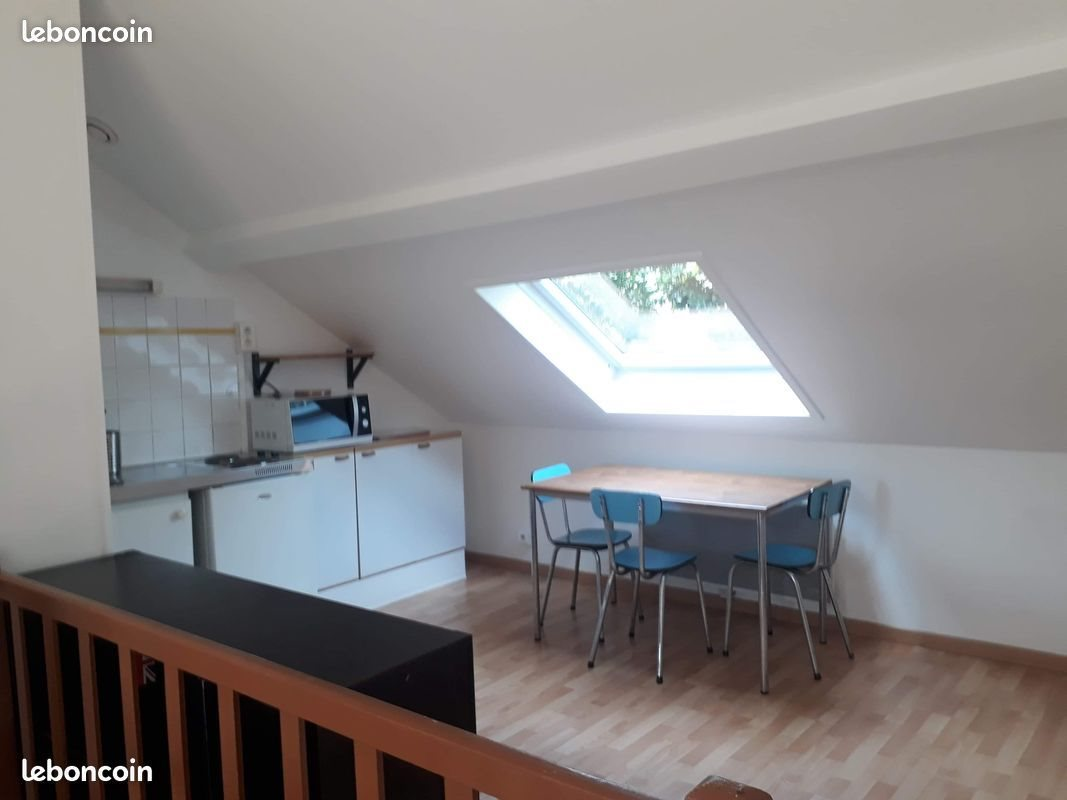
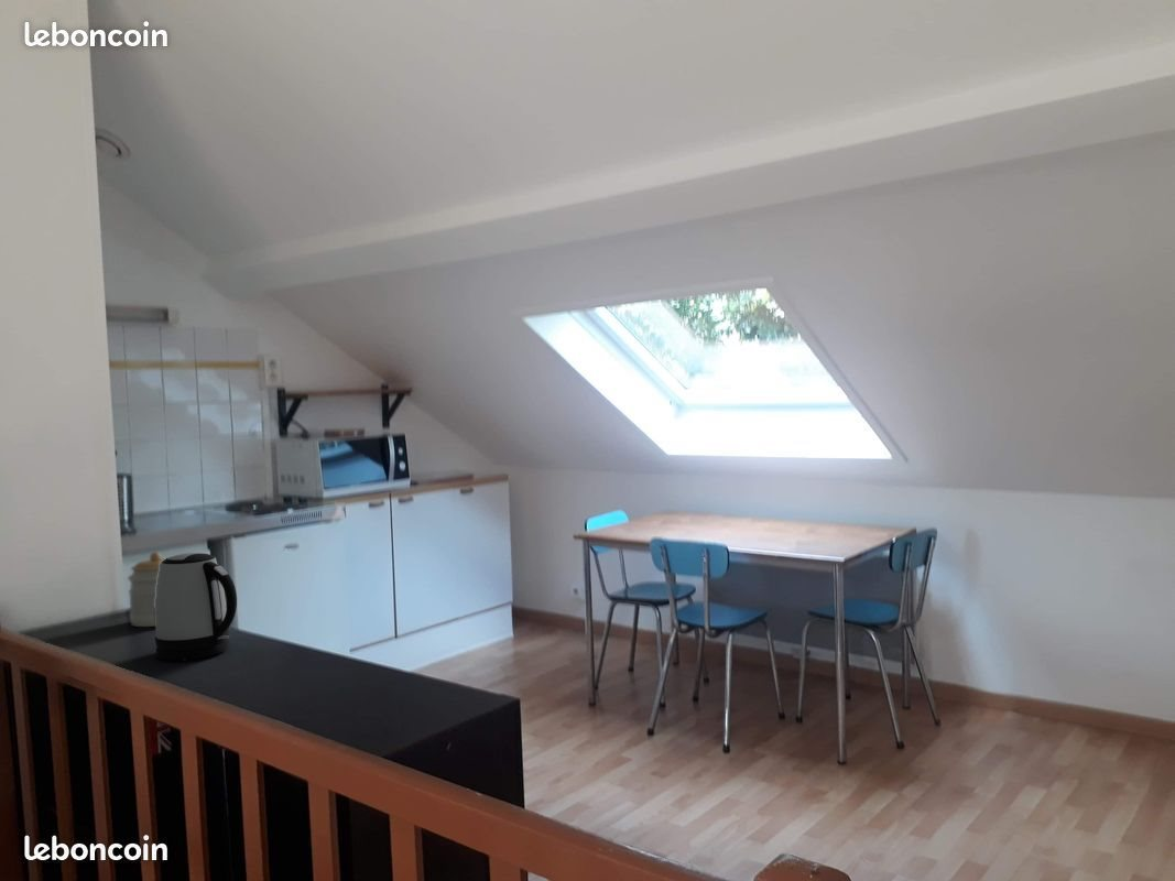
+ jar [127,551,167,628]
+ kettle [154,552,238,662]
